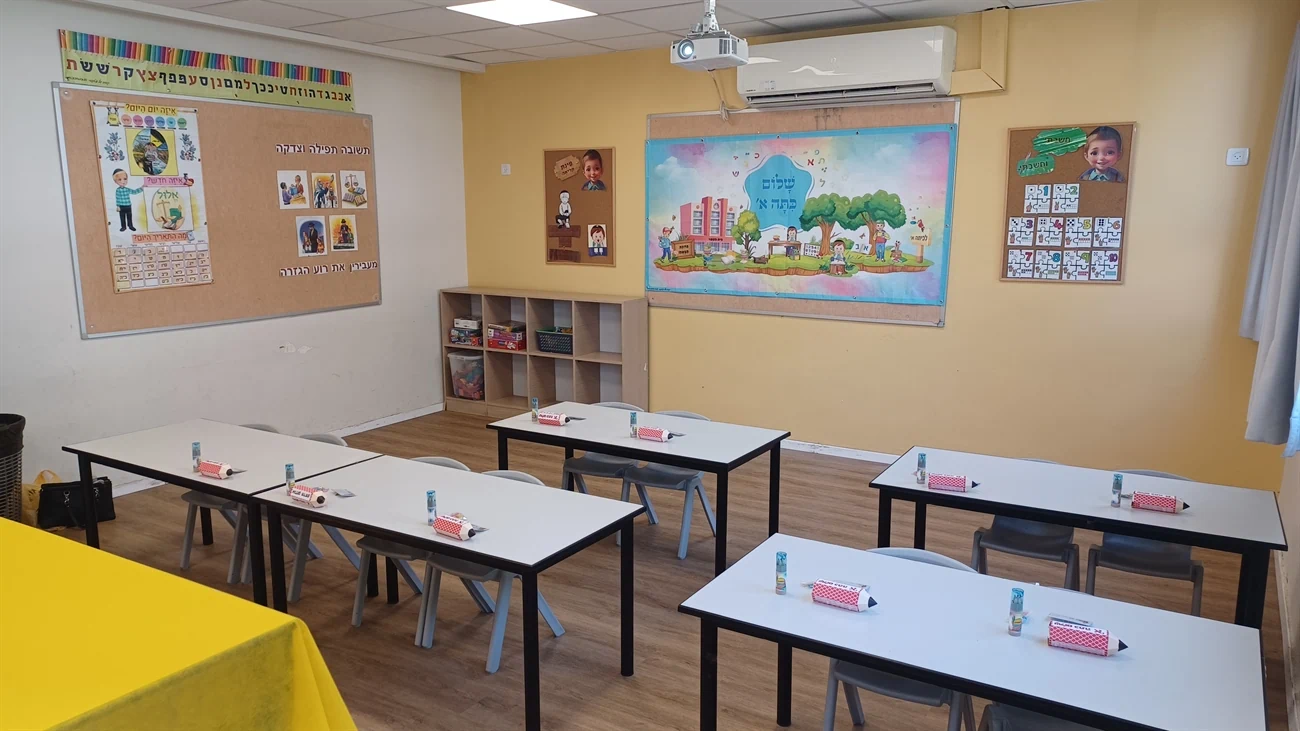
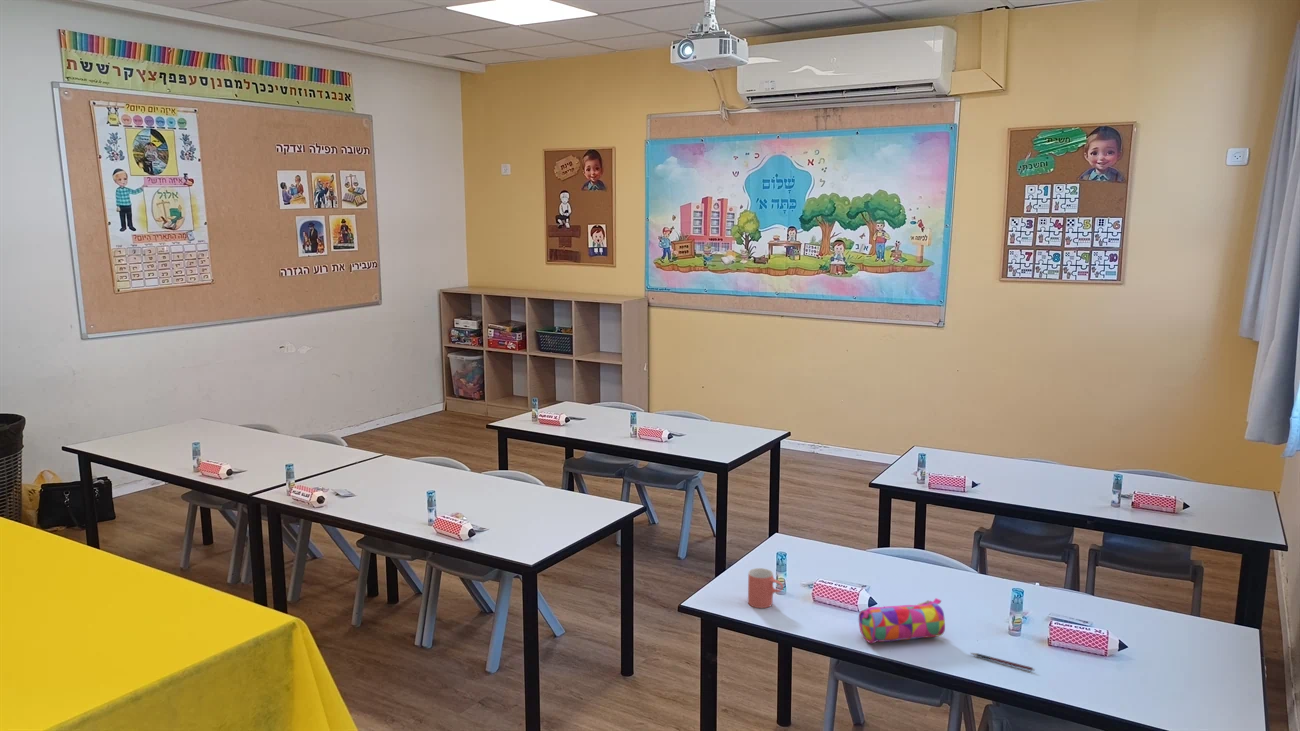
+ pen [969,652,1036,672]
+ cup [747,567,784,609]
+ pencil case [858,597,946,644]
